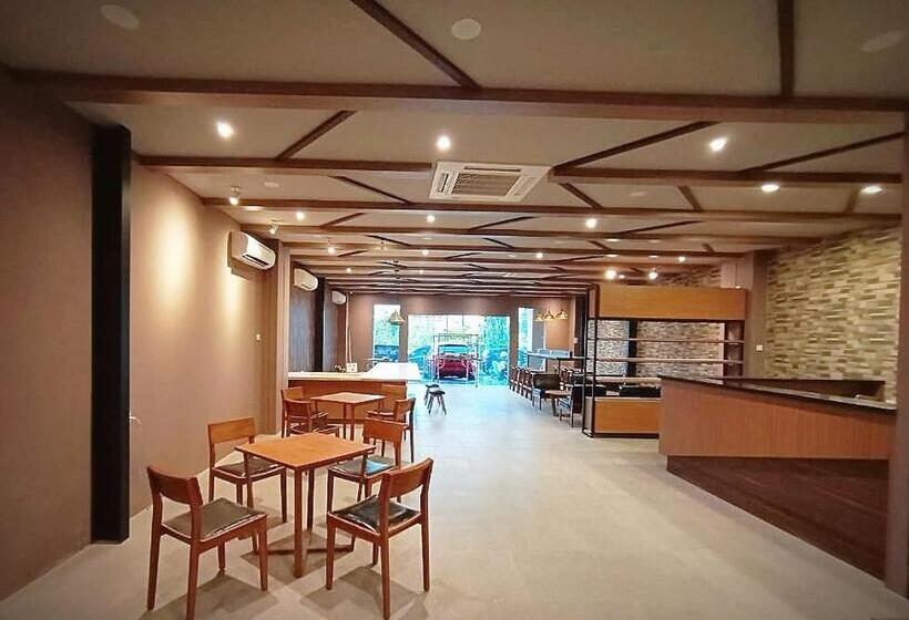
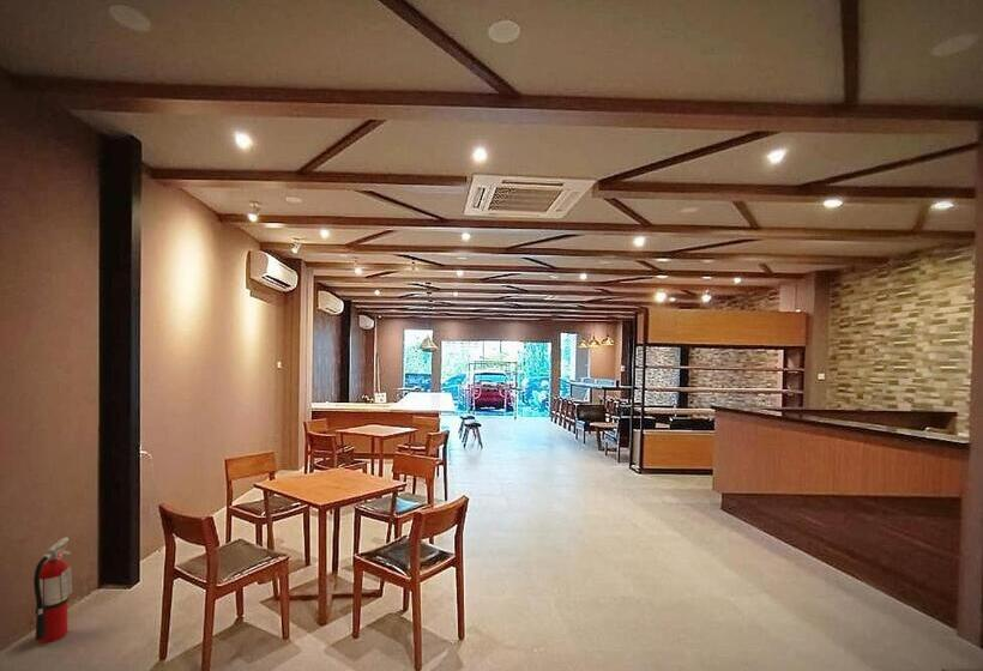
+ fire extinguisher [32,536,73,643]
